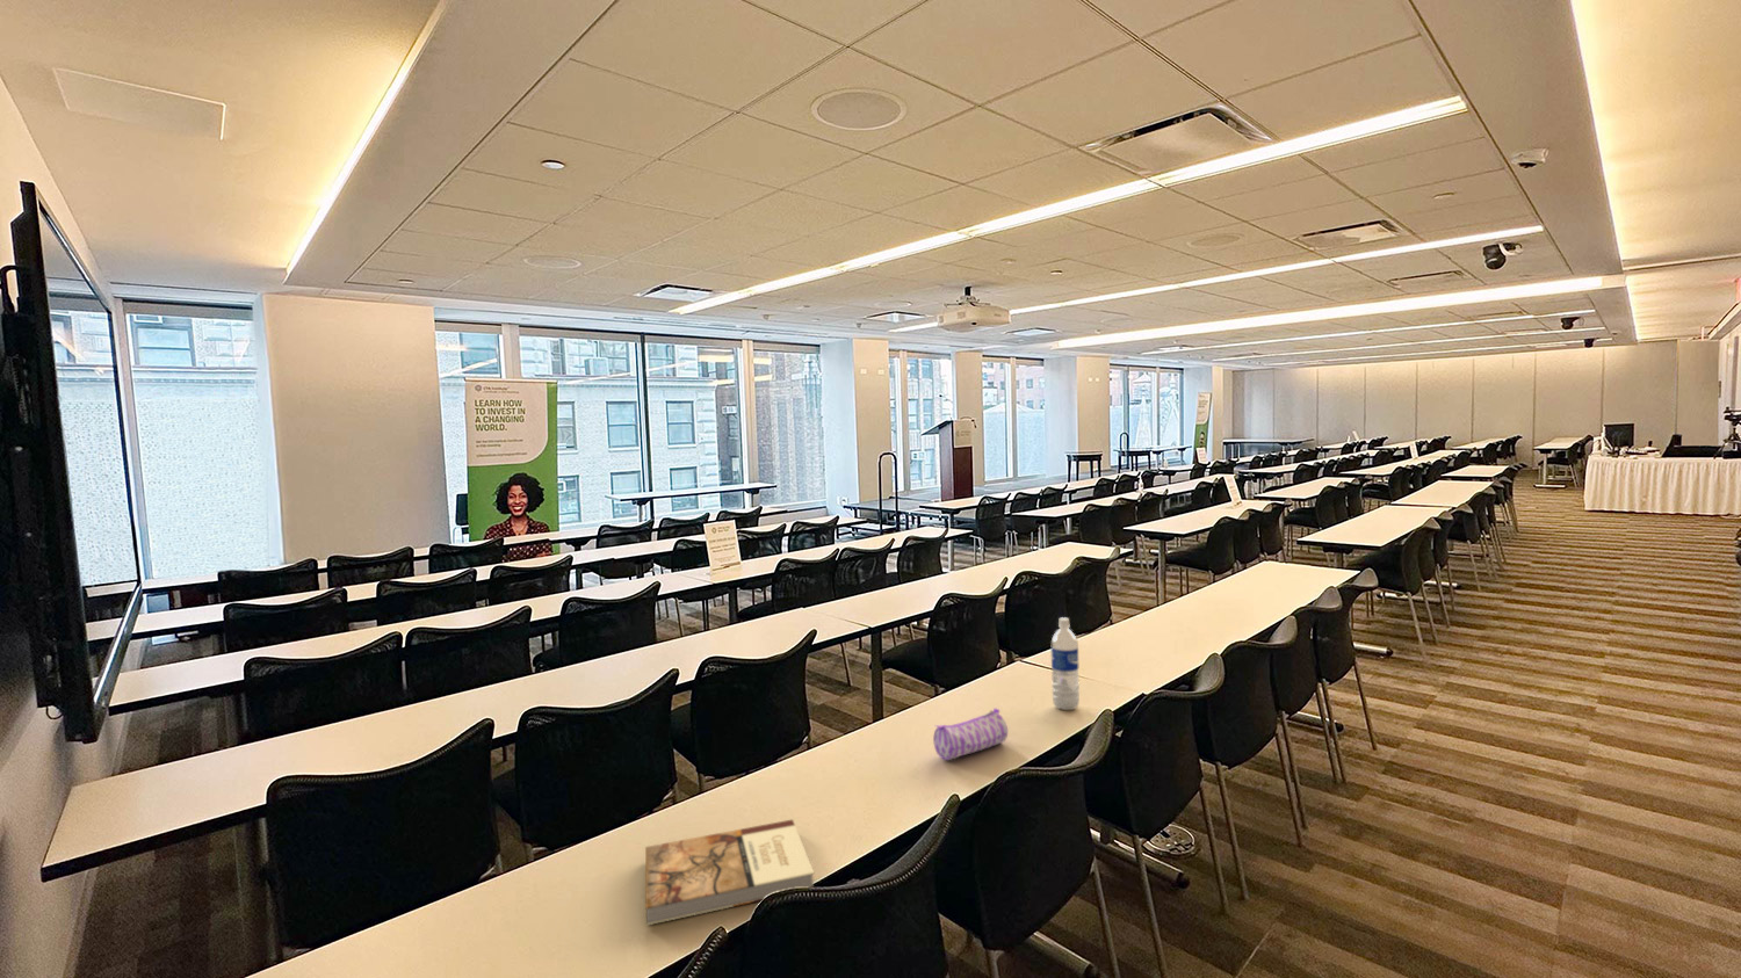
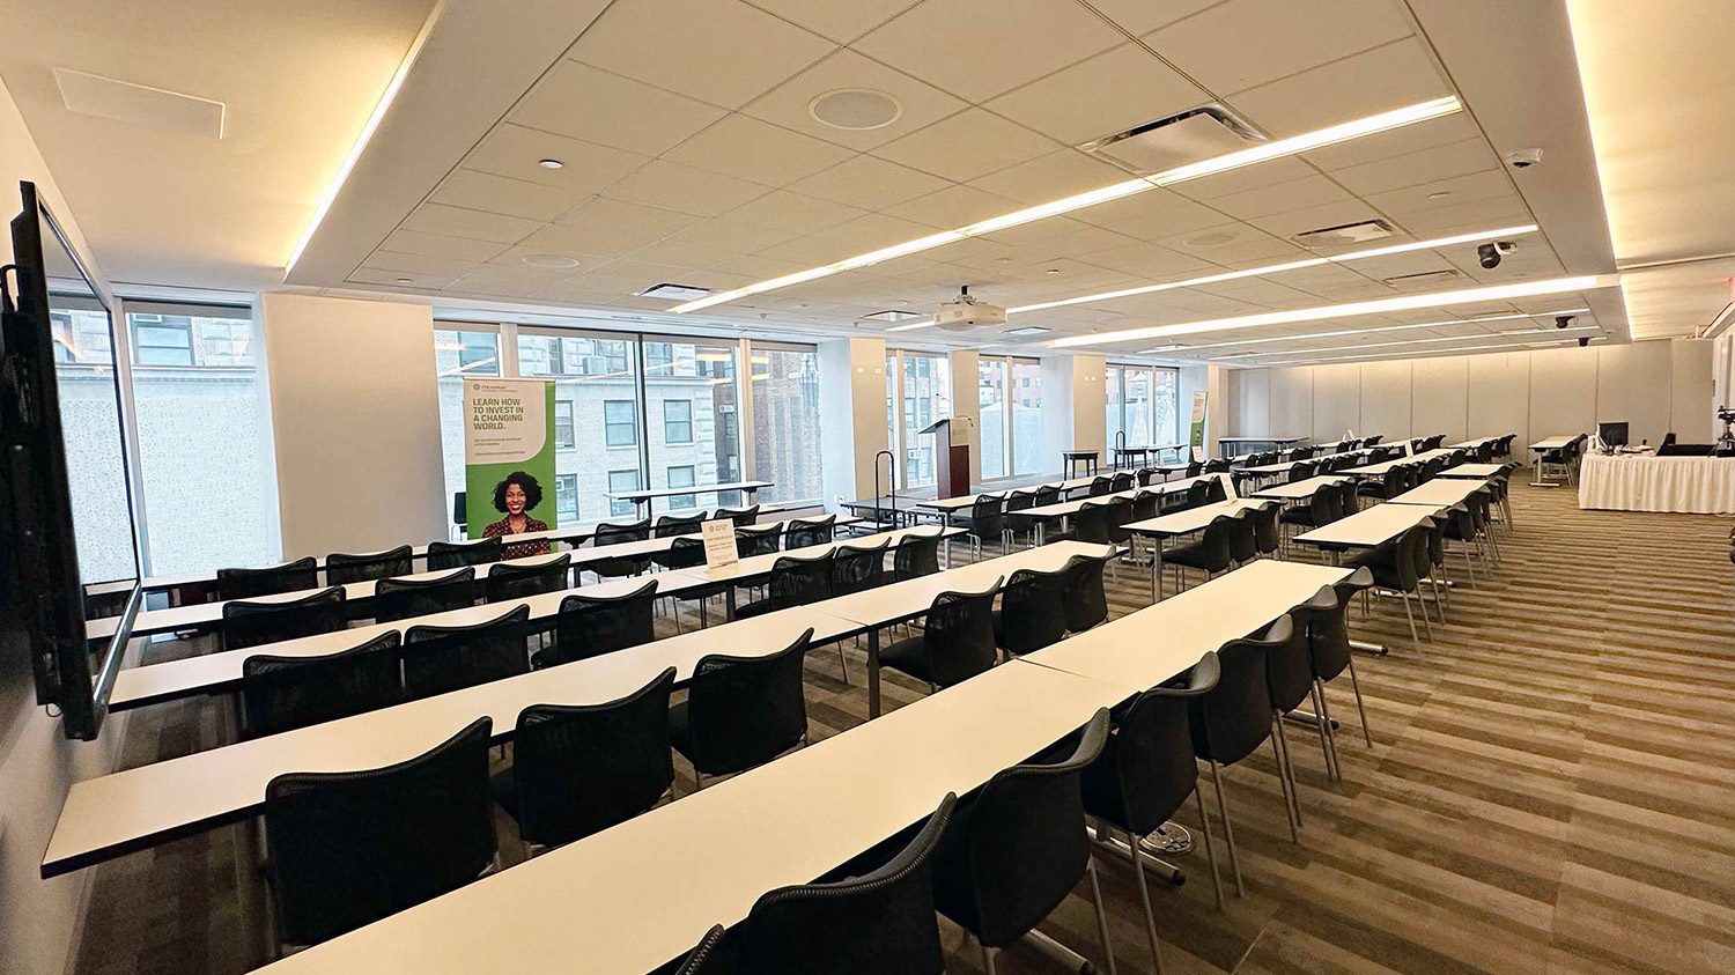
- book [645,818,814,925]
- pencil case [931,707,1009,762]
- water bottle [1050,616,1081,711]
